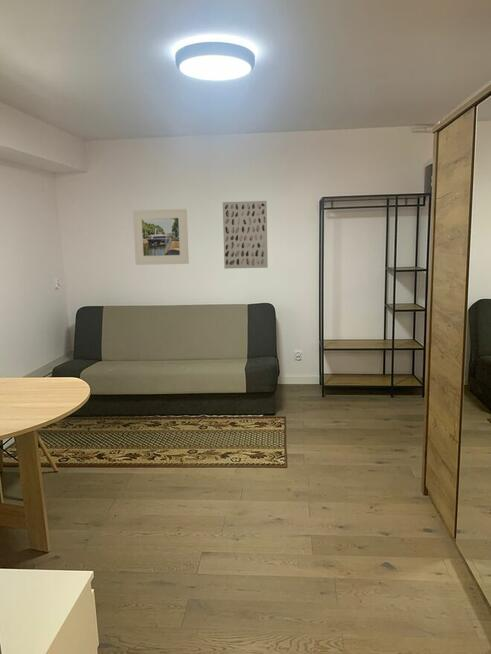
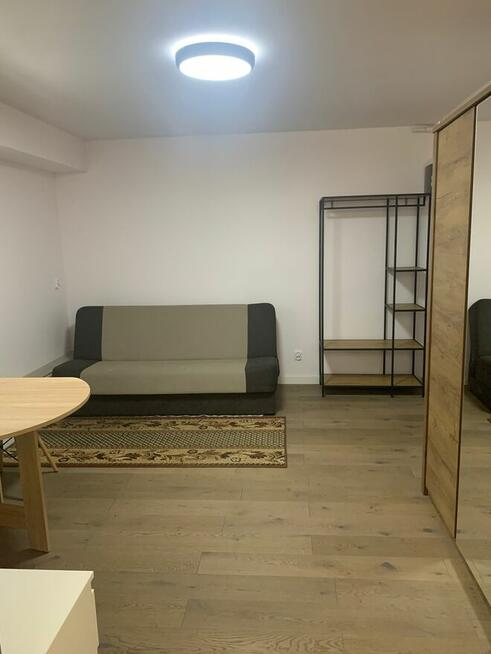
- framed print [132,208,190,266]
- wall art [222,200,269,270]
